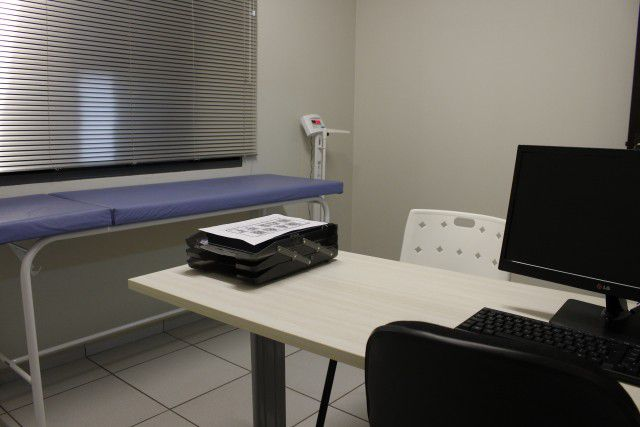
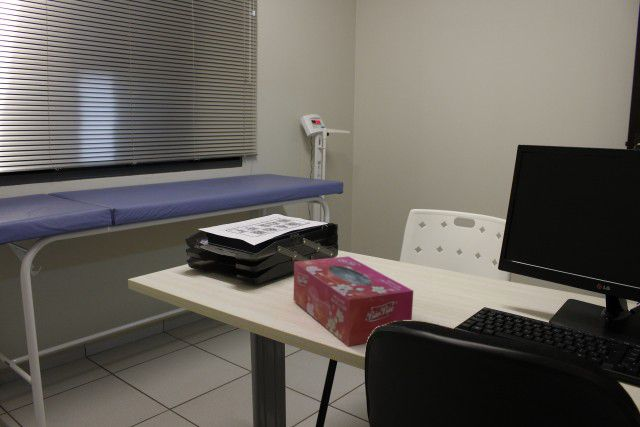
+ tissue box [293,255,414,347]
